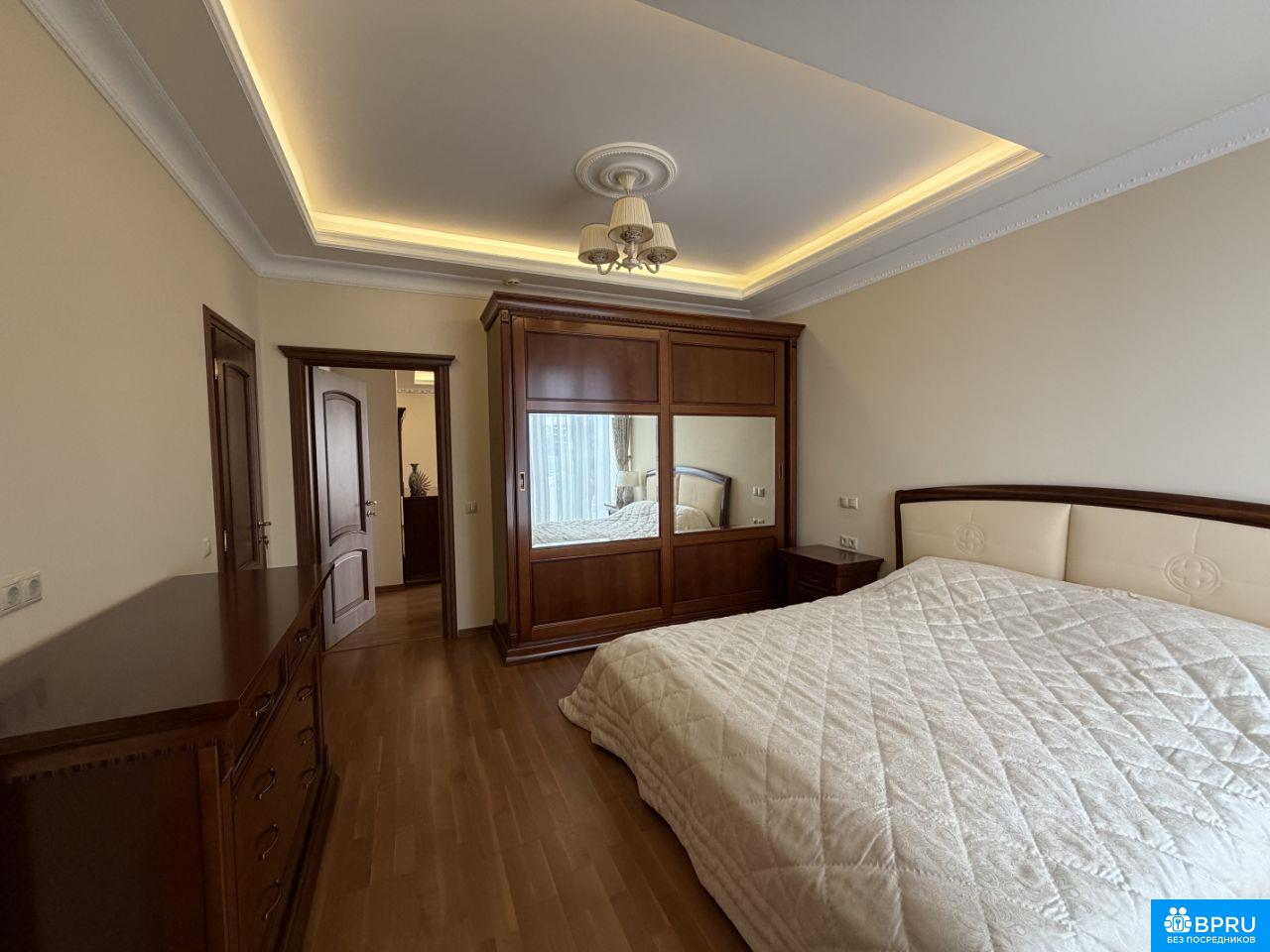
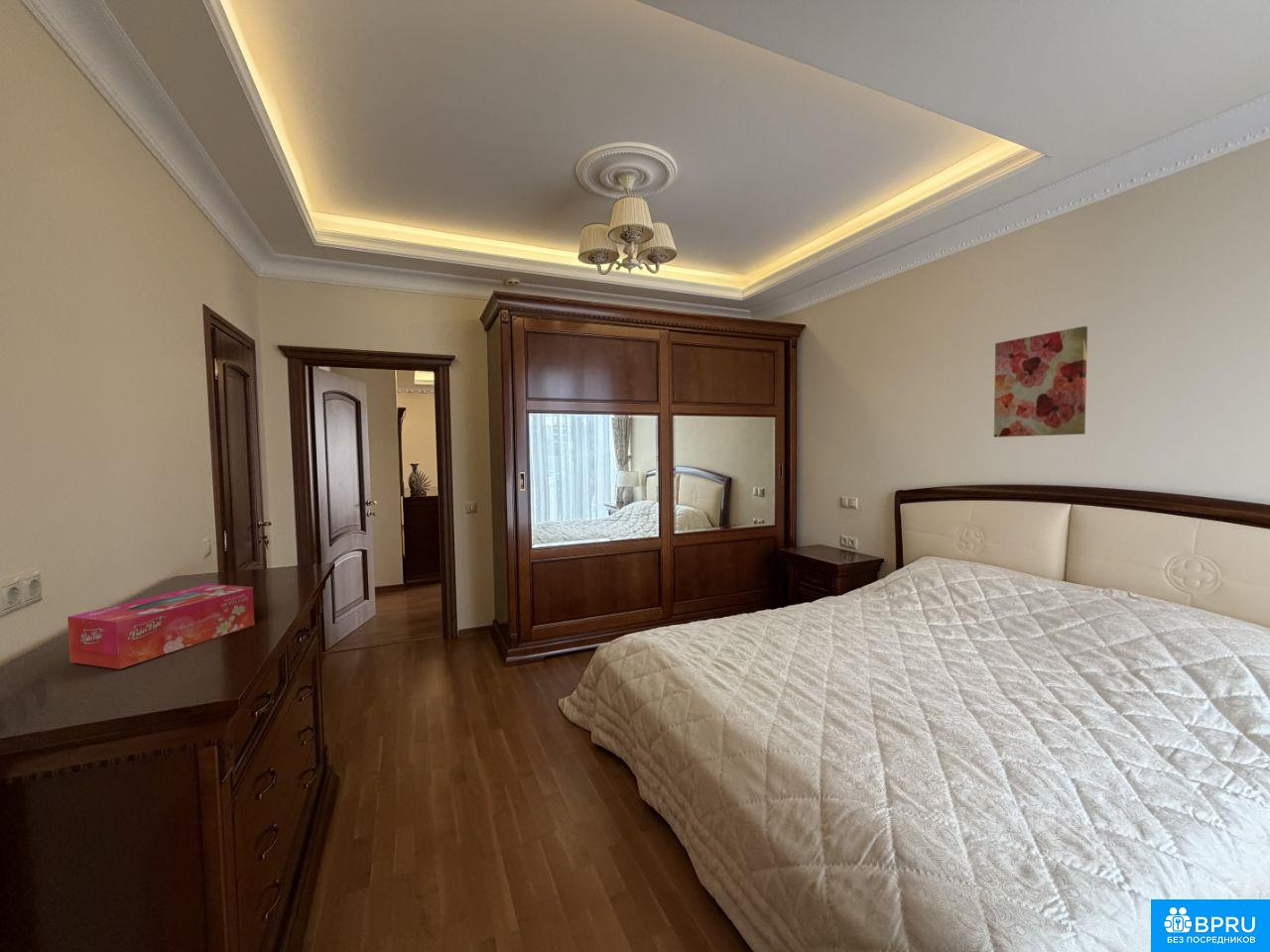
+ tissue box [66,583,255,670]
+ wall art [993,325,1088,438]
